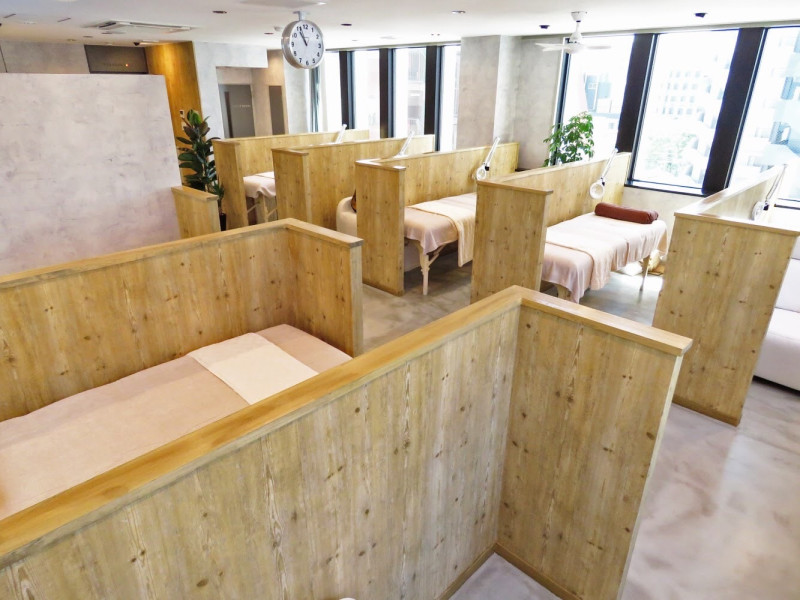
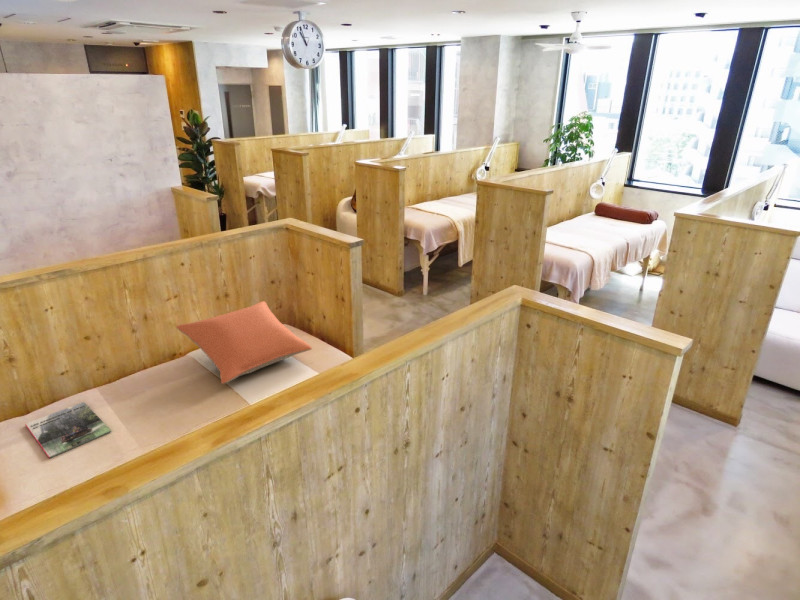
+ magazine [24,401,112,459]
+ pillow [175,300,313,385]
